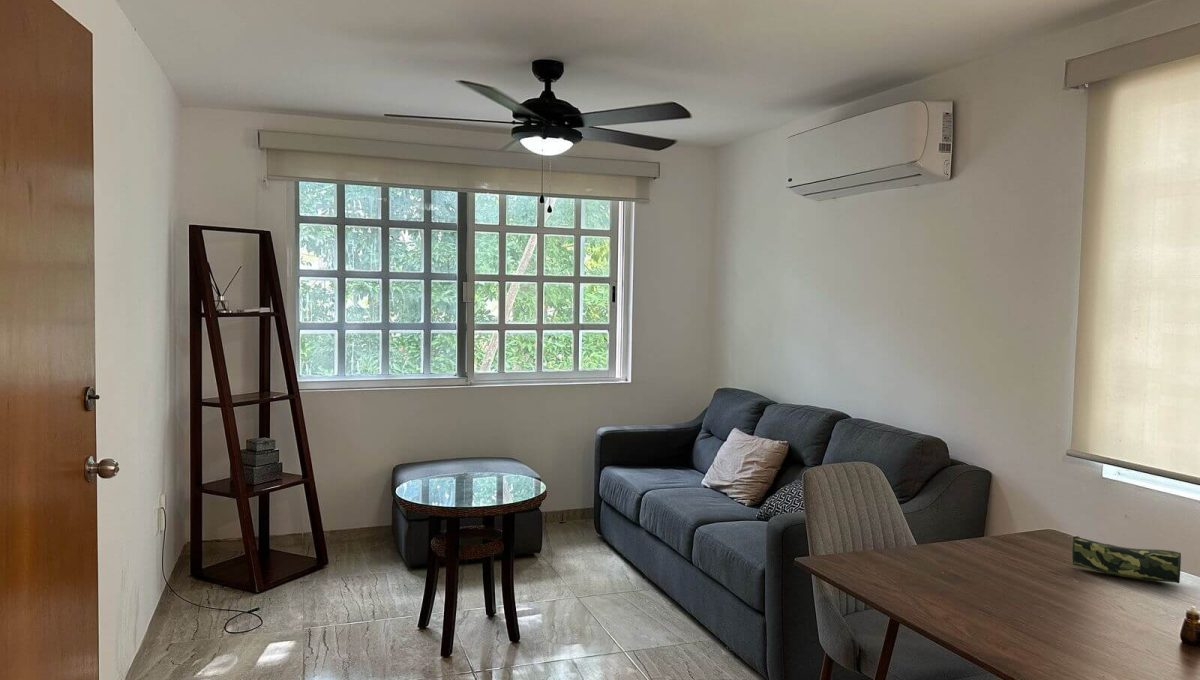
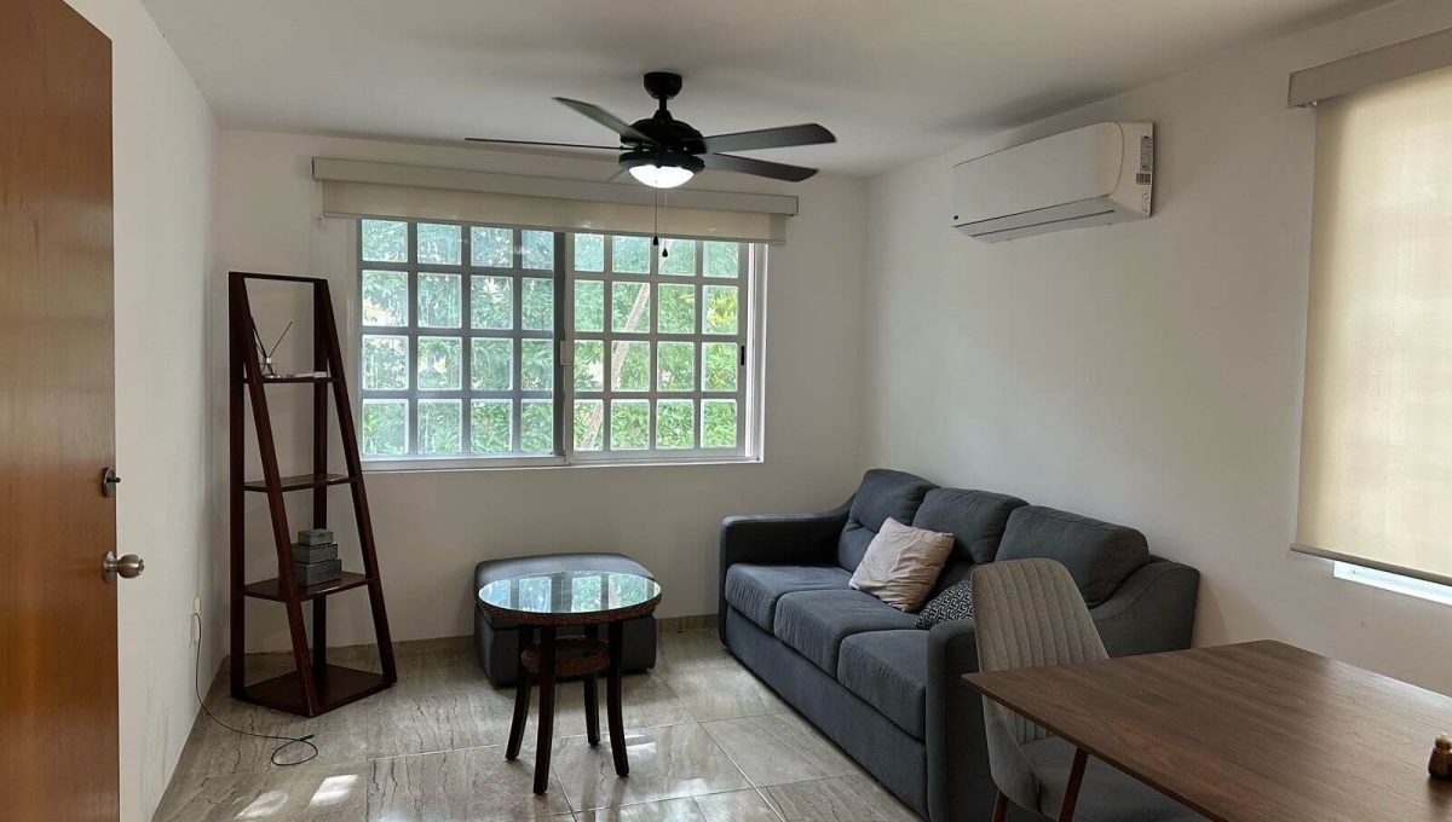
- pencil case [1067,535,1182,584]
